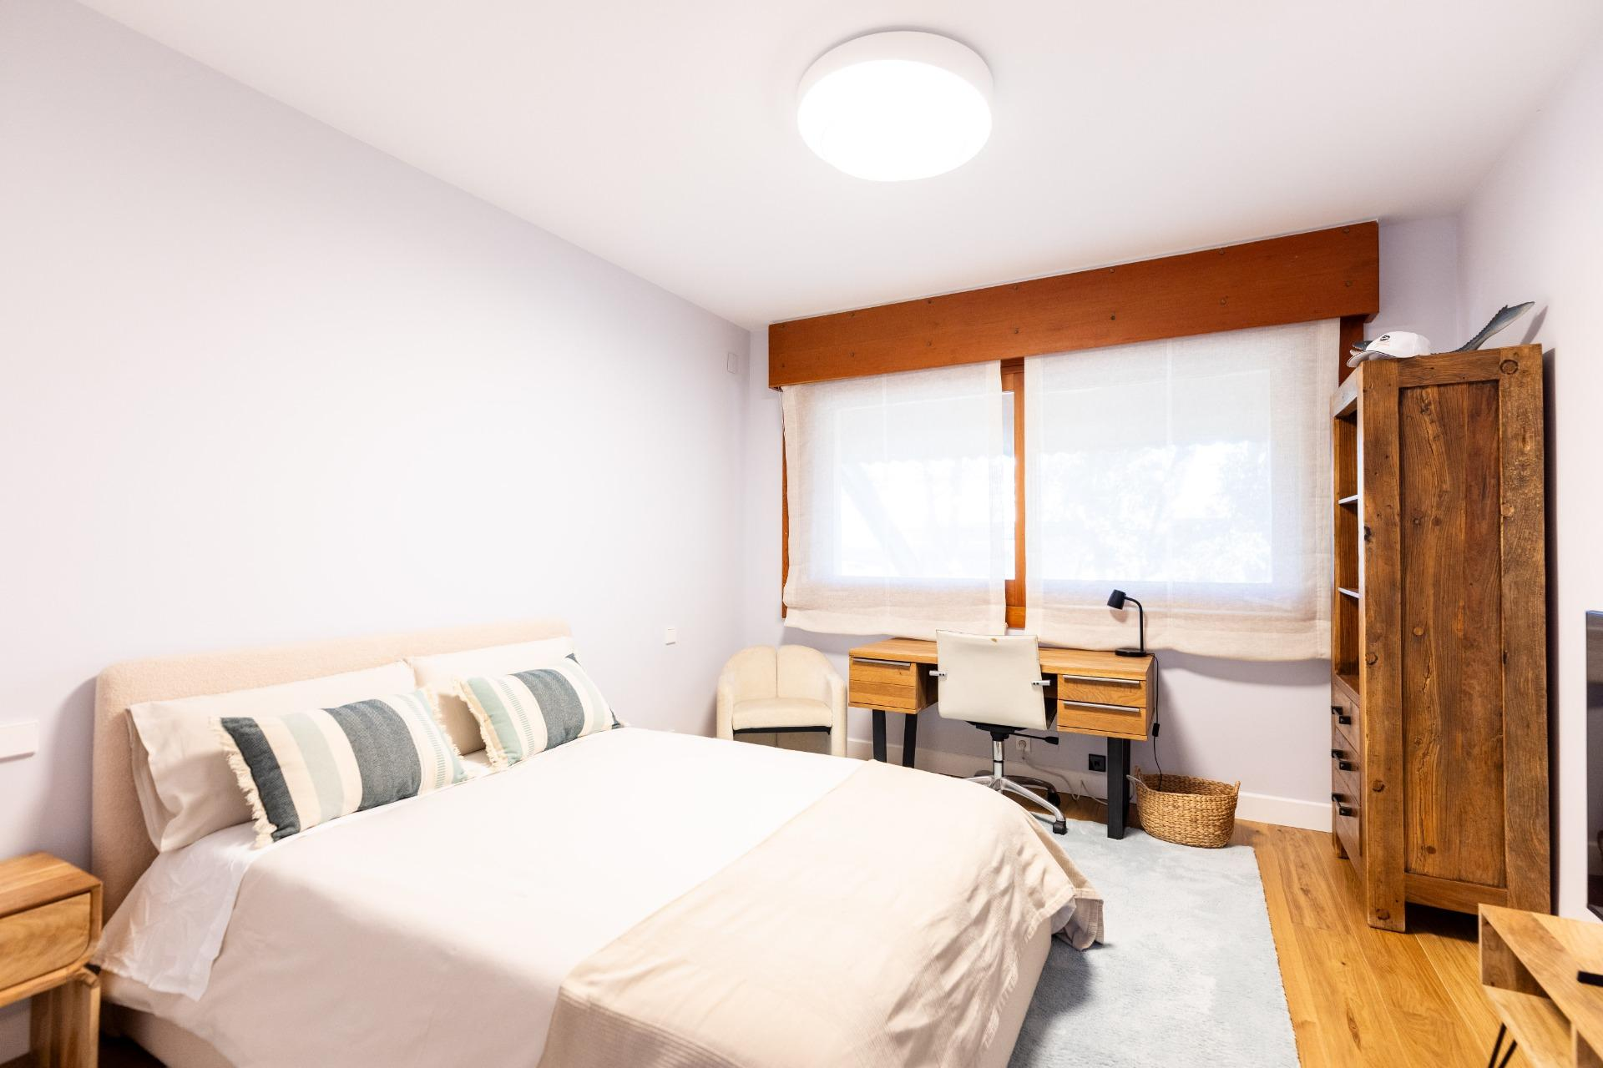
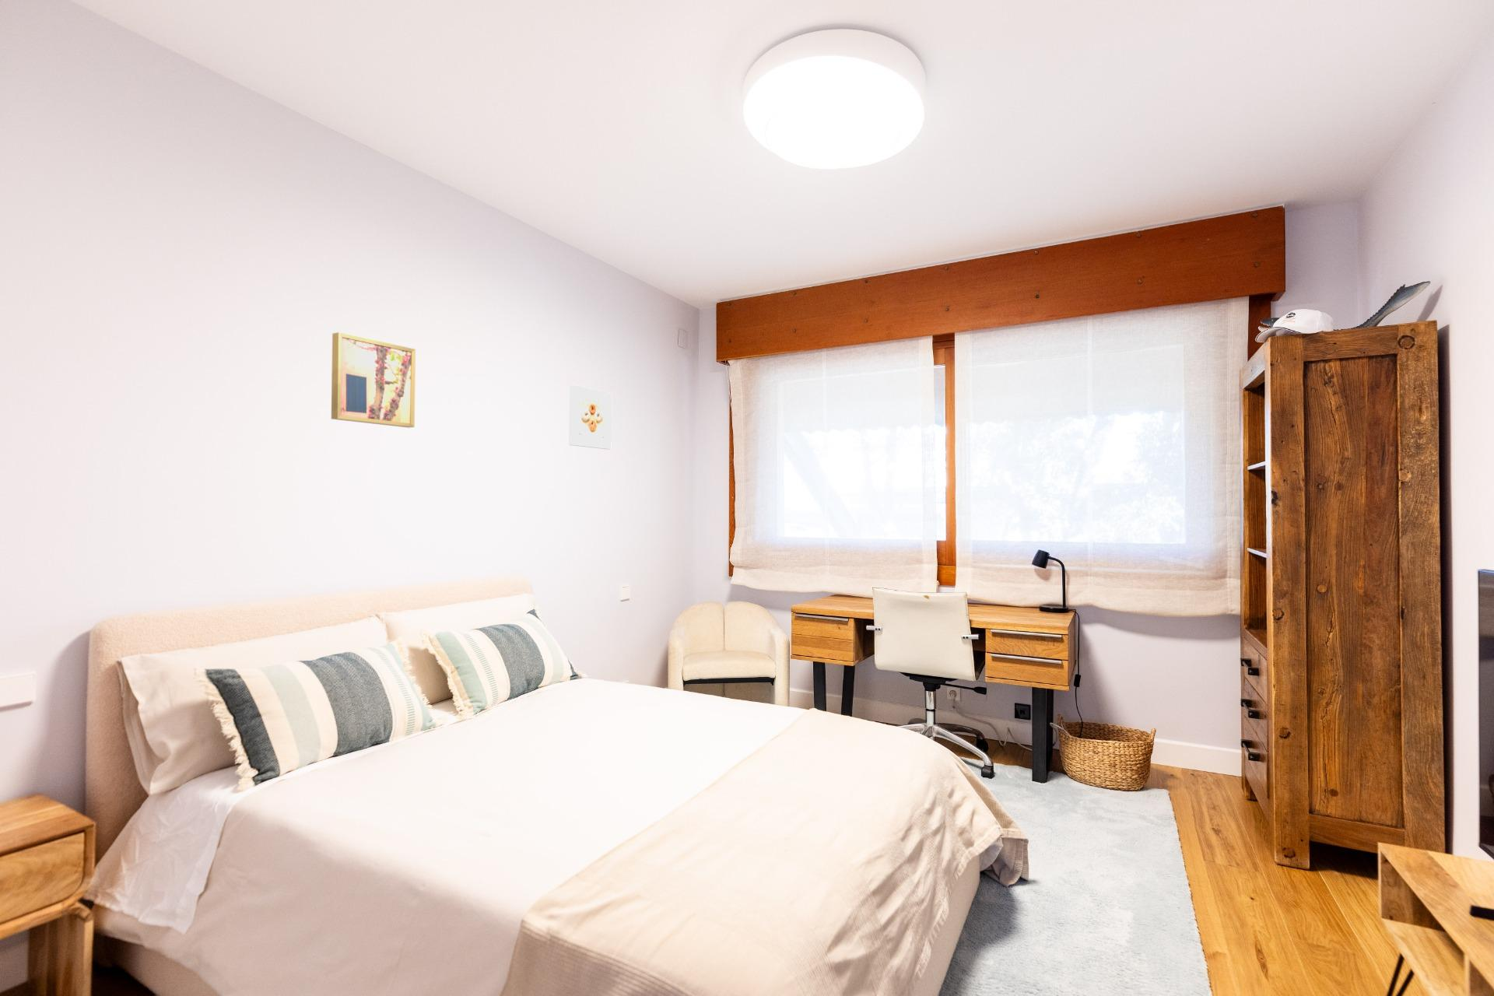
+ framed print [568,385,612,450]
+ wall art [330,331,416,428]
